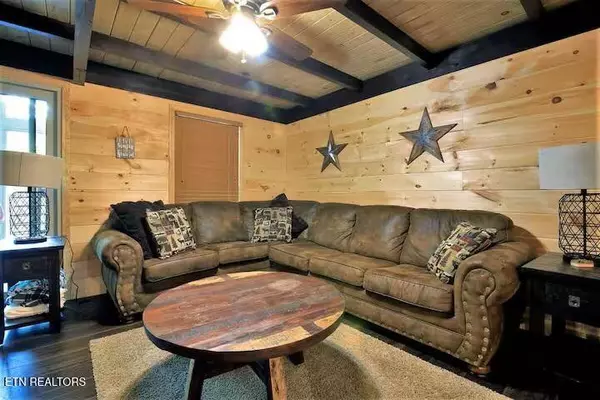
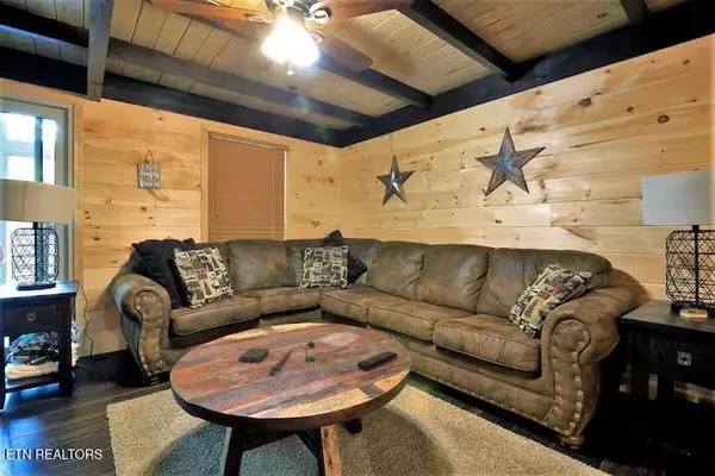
+ remote control [356,350,398,371]
+ board game [237,340,317,376]
